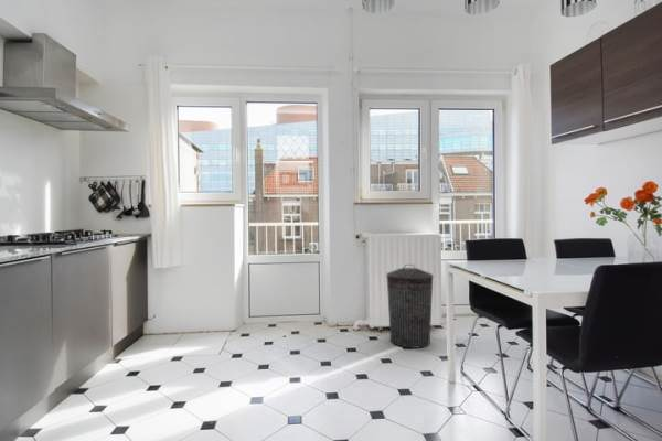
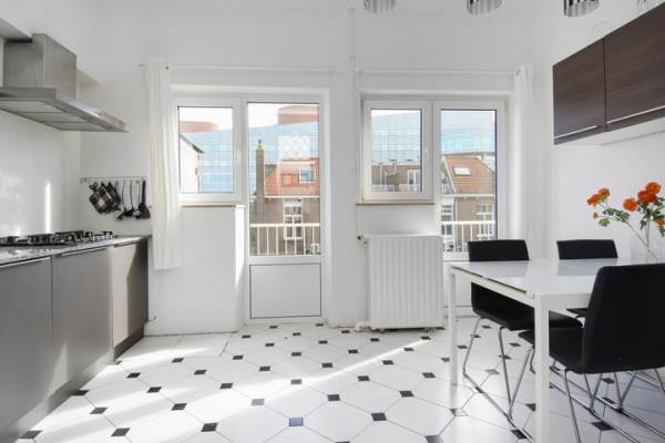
- trash can [386,263,434,349]
